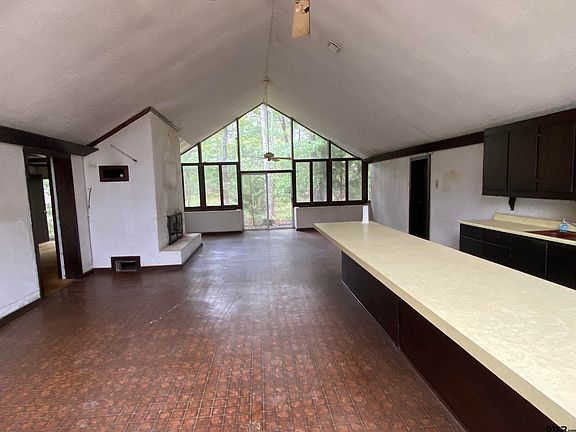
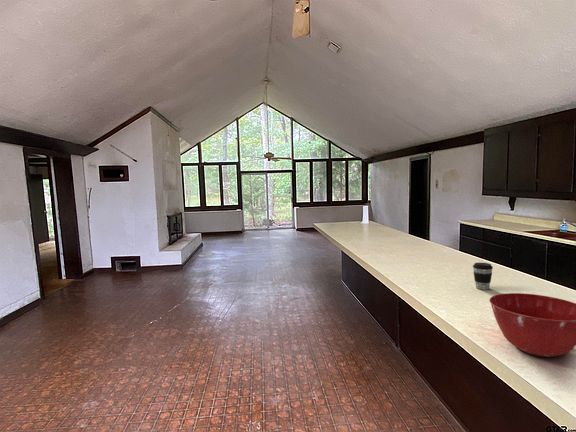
+ mixing bowl [488,292,576,358]
+ coffee cup [472,262,494,291]
